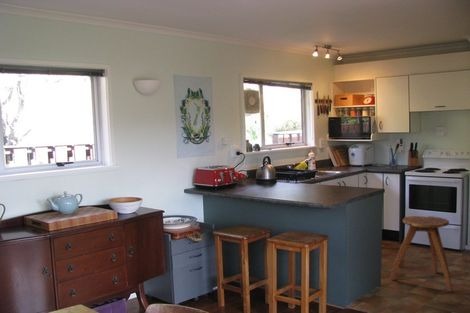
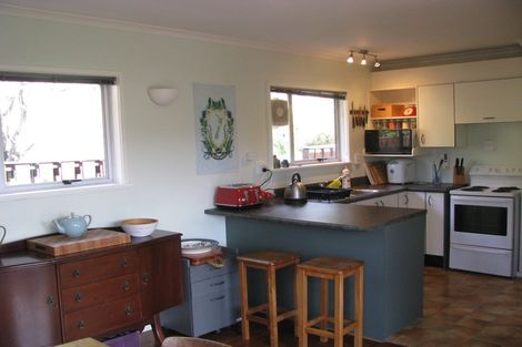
- stool [389,215,453,293]
